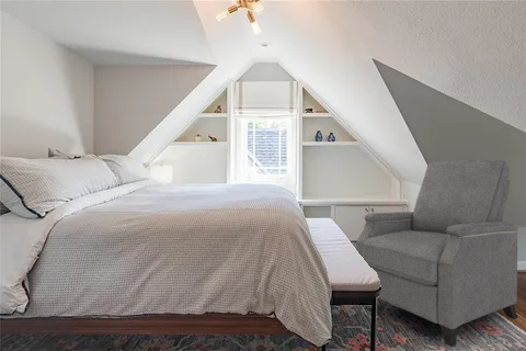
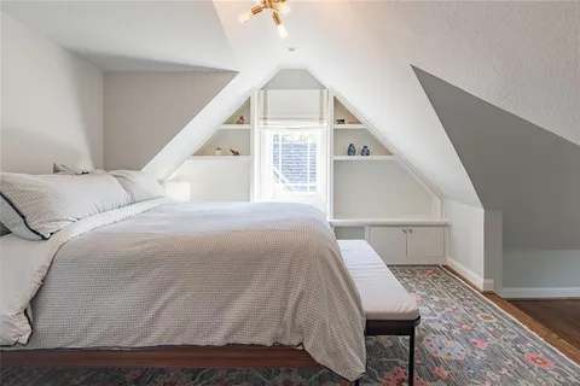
- chair [355,159,519,348]
